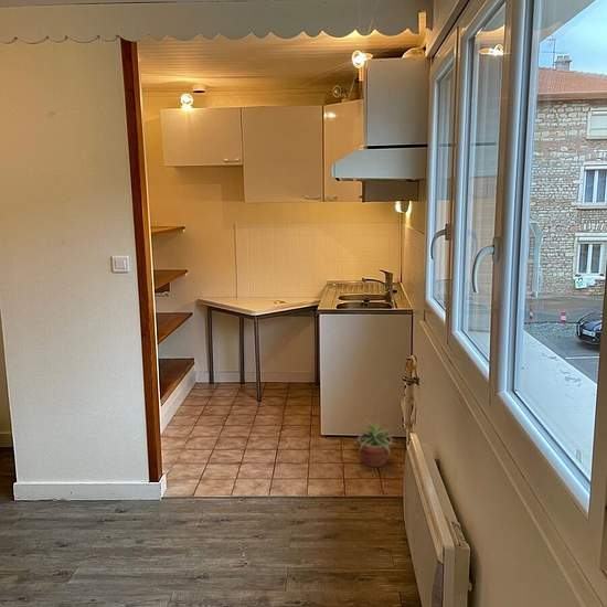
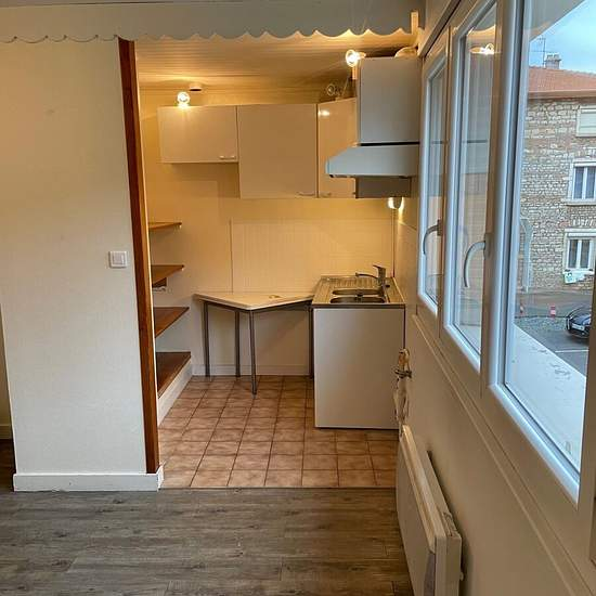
- potted plant [354,417,396,468]
